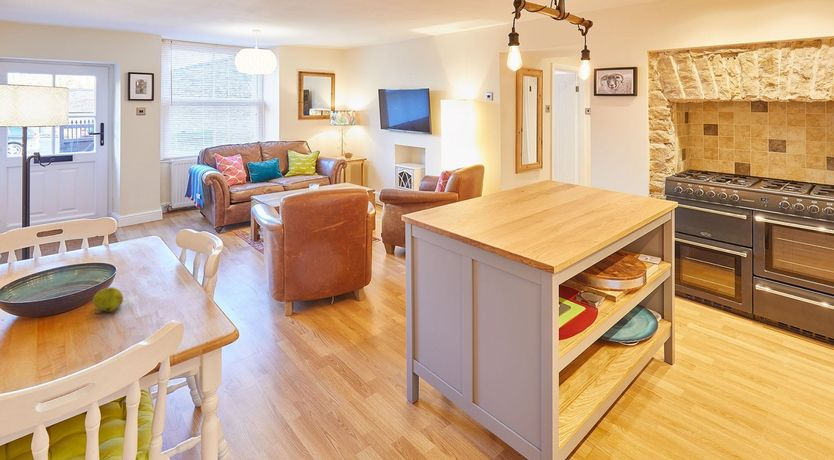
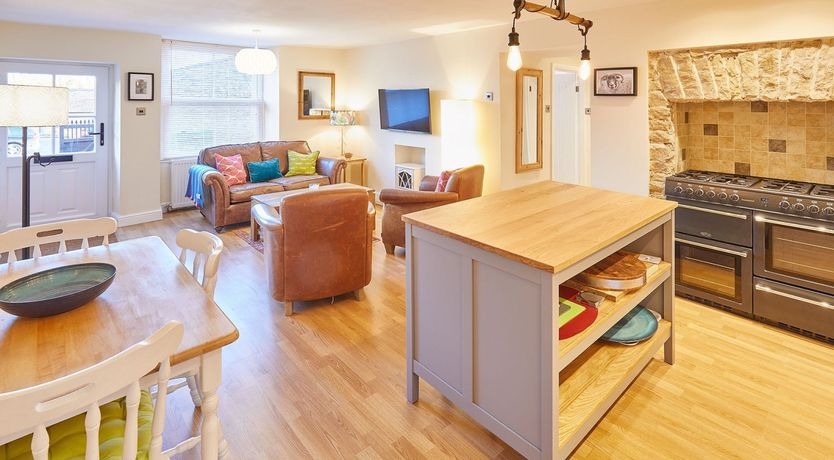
- fruit [92,286,124,315]
